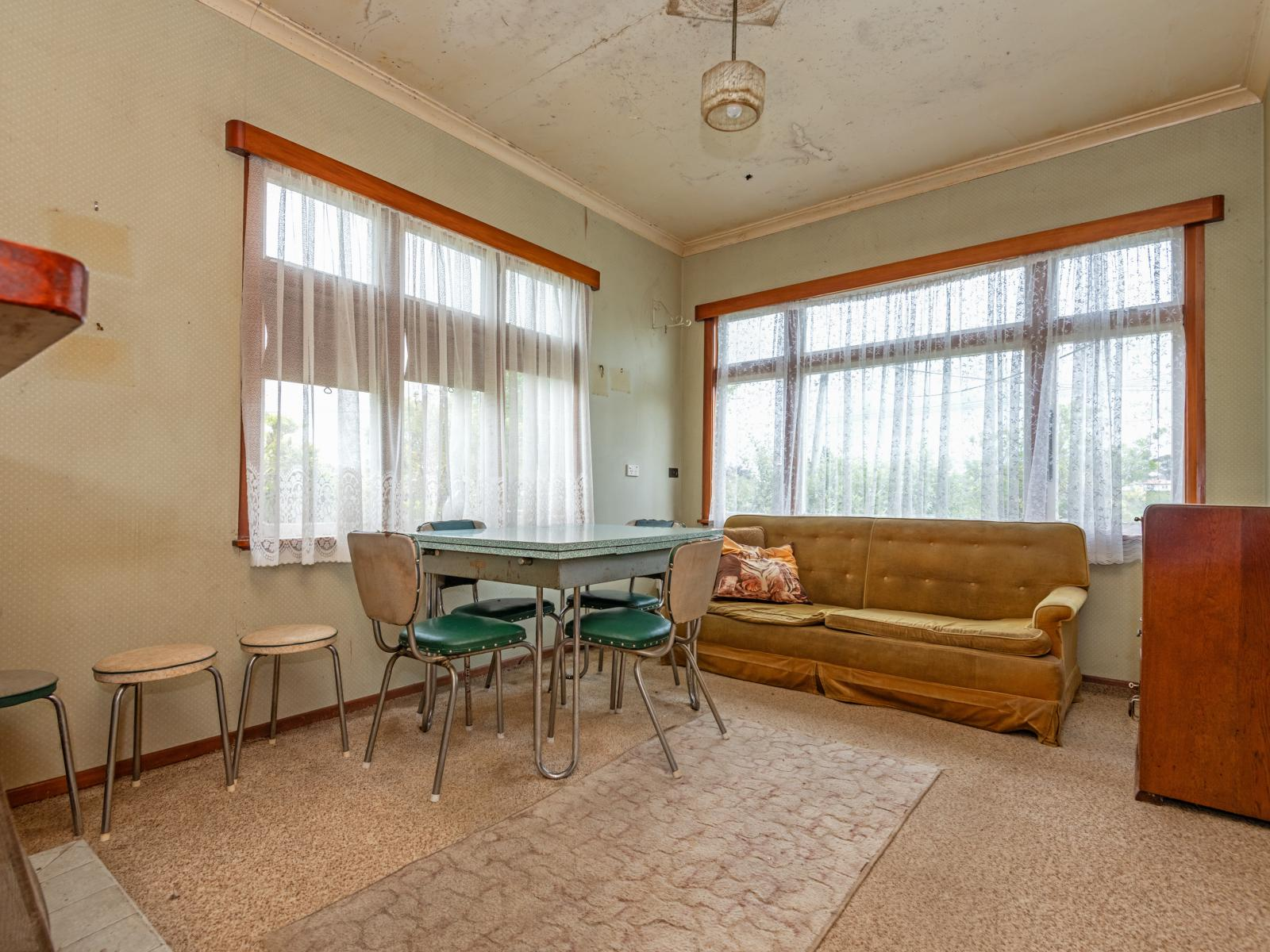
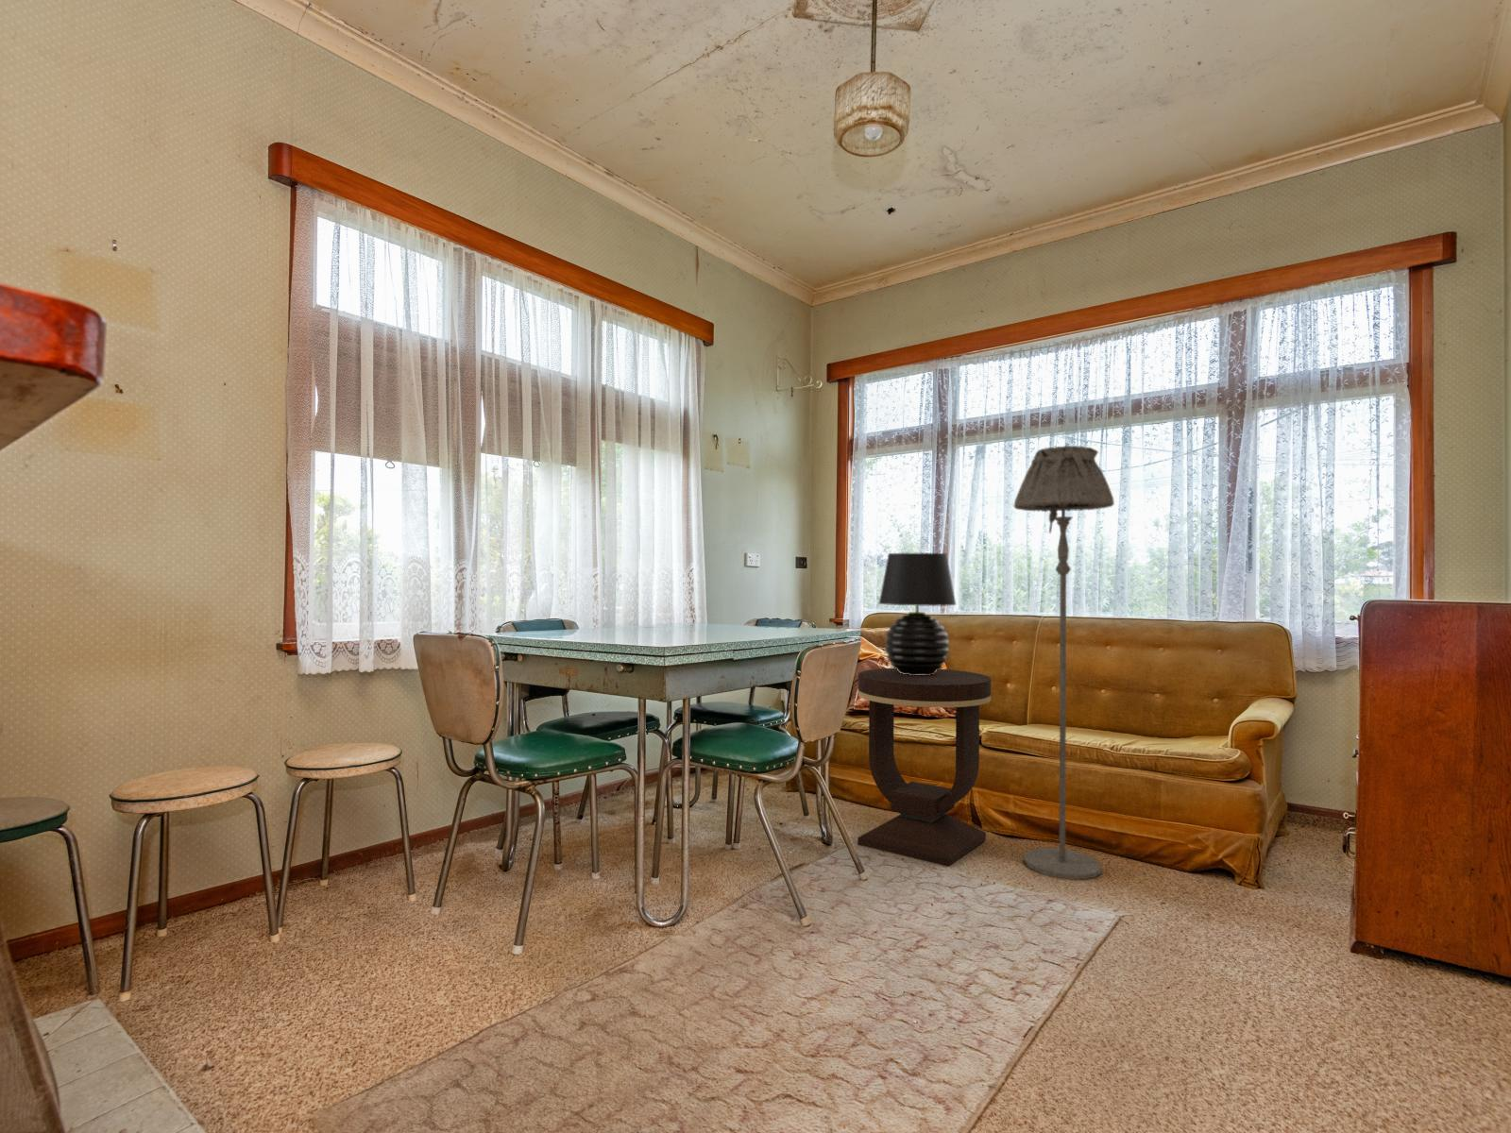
+ table lamp [878,552,958,675]
+ floor lamp [1014,445,1115,881]
+ side table [857,668,991,868]
